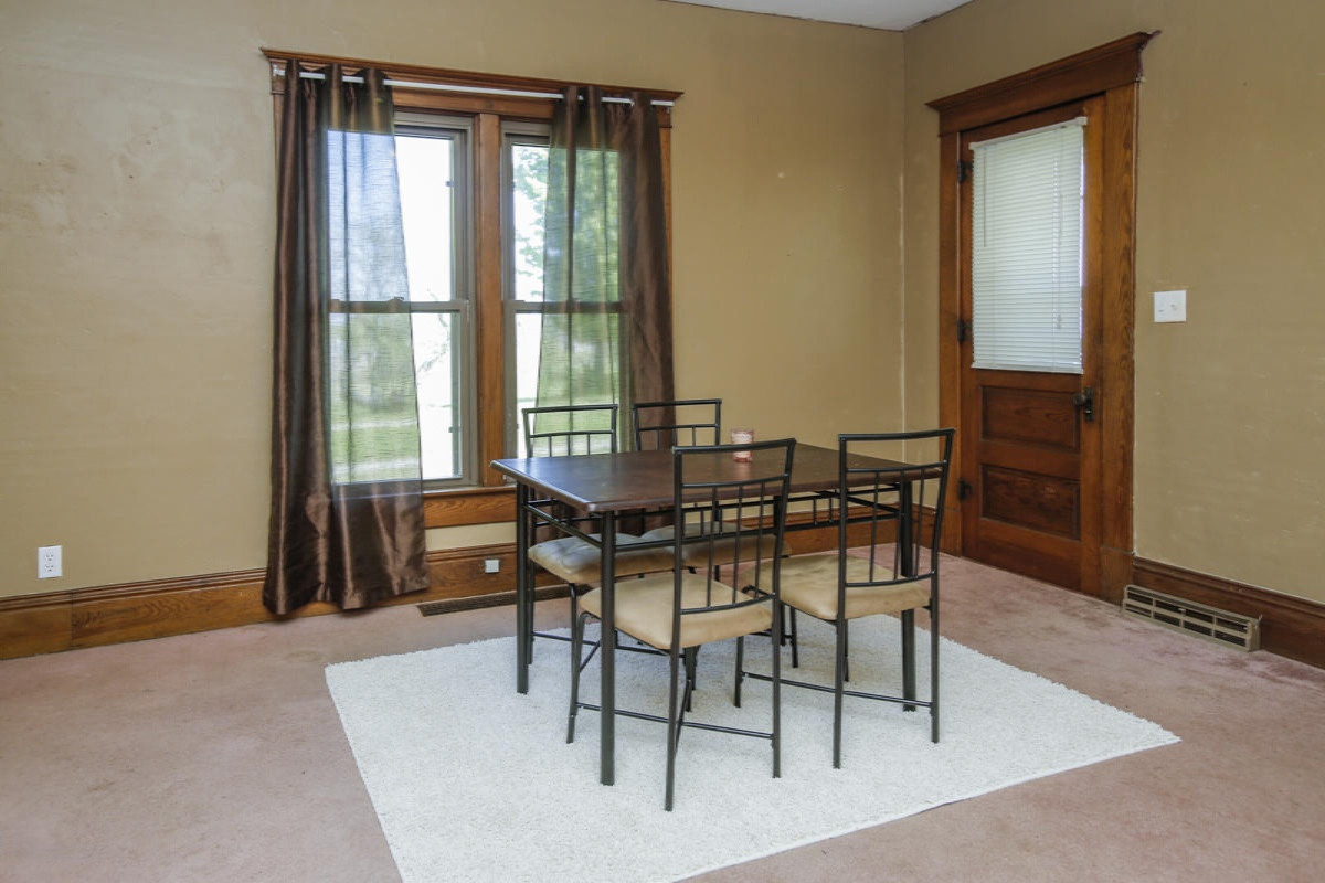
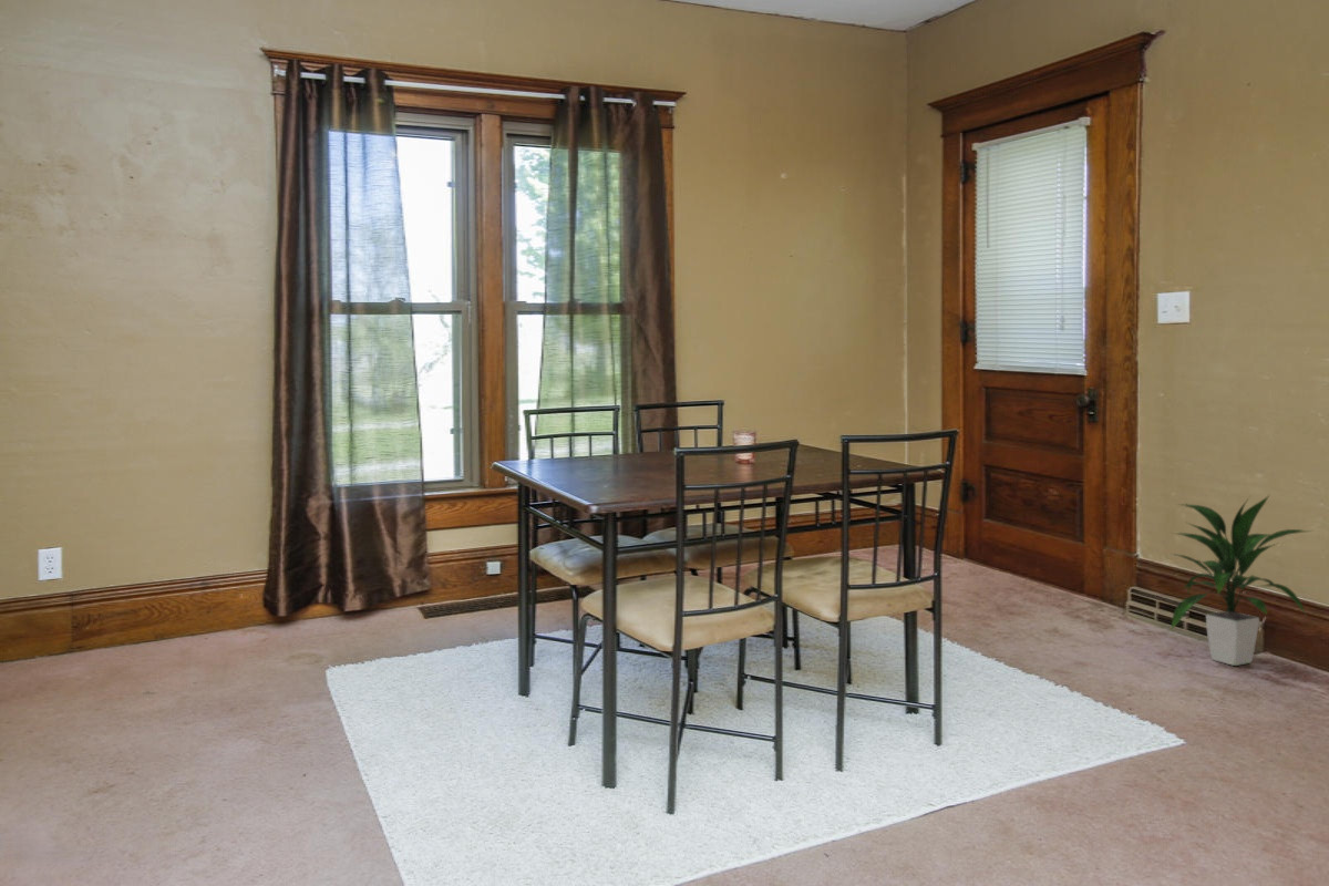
+ indoor plant [1170,494,1316,667]
